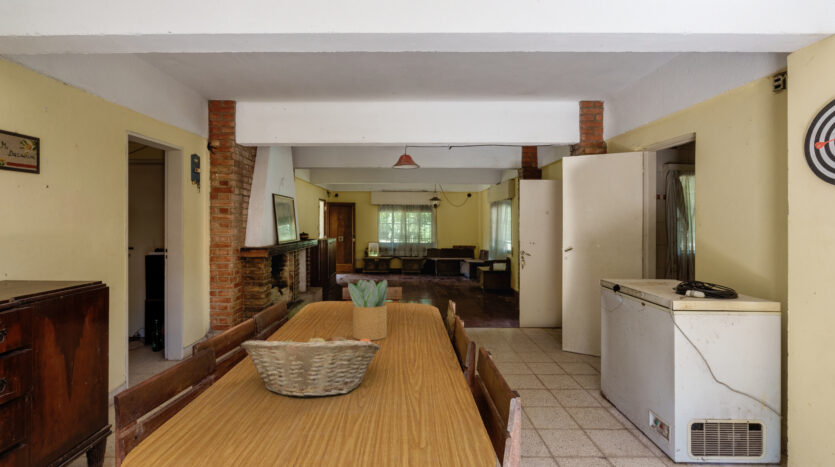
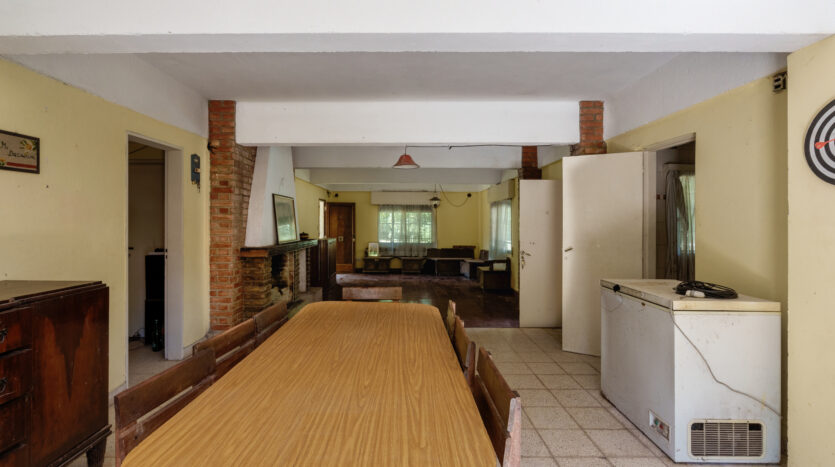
- potted plant [347,278,388,341]
- fruit basket [240,330,381,399]
